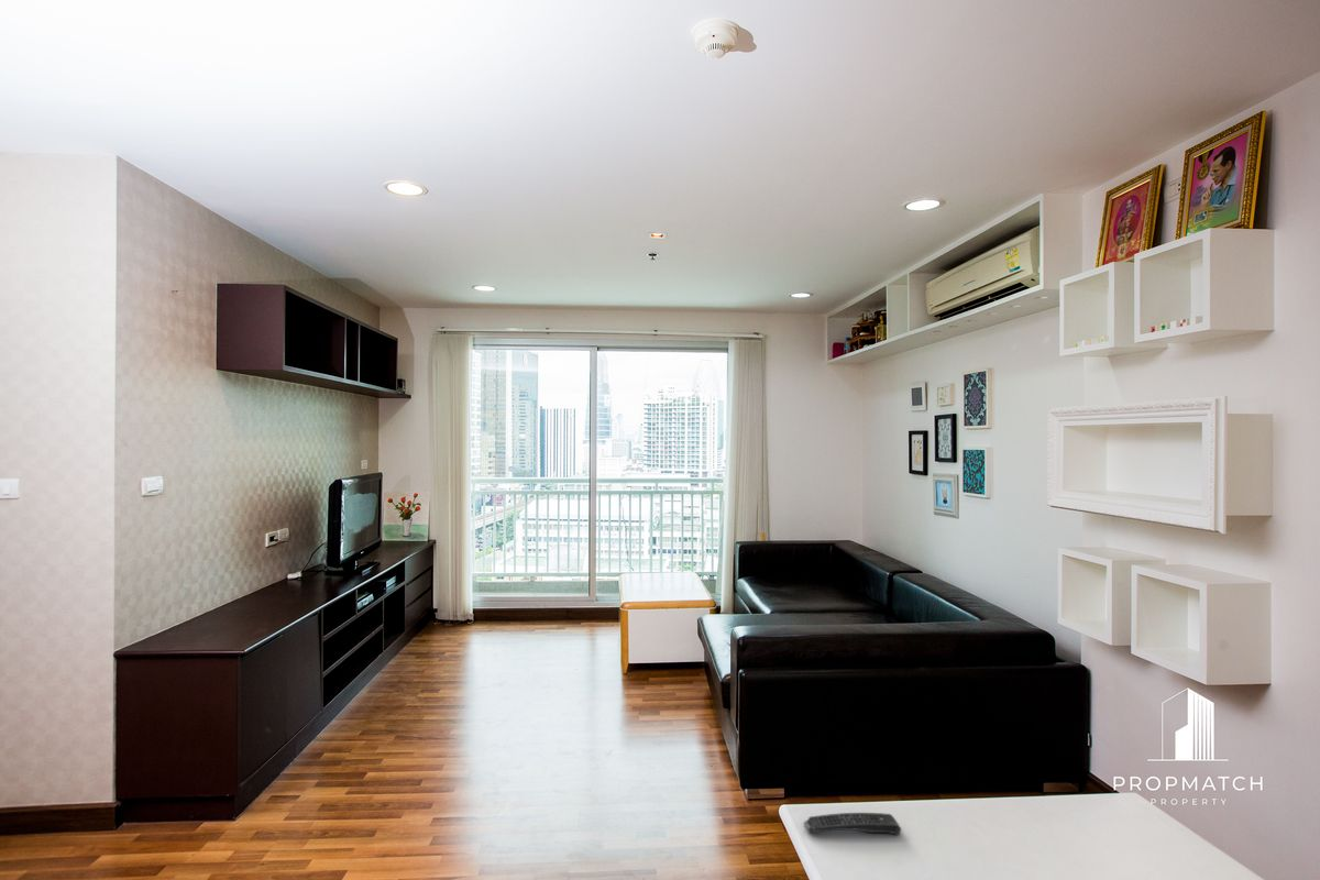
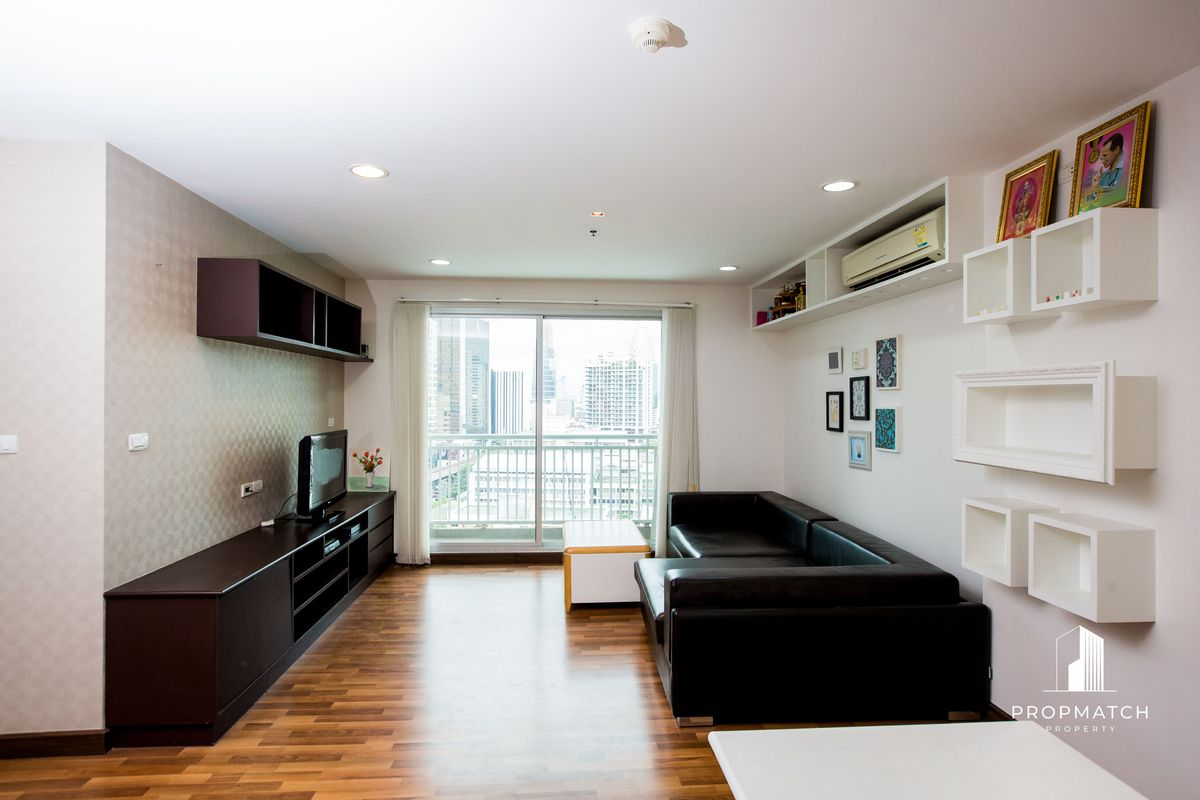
- remote control [803,812,902,836]
